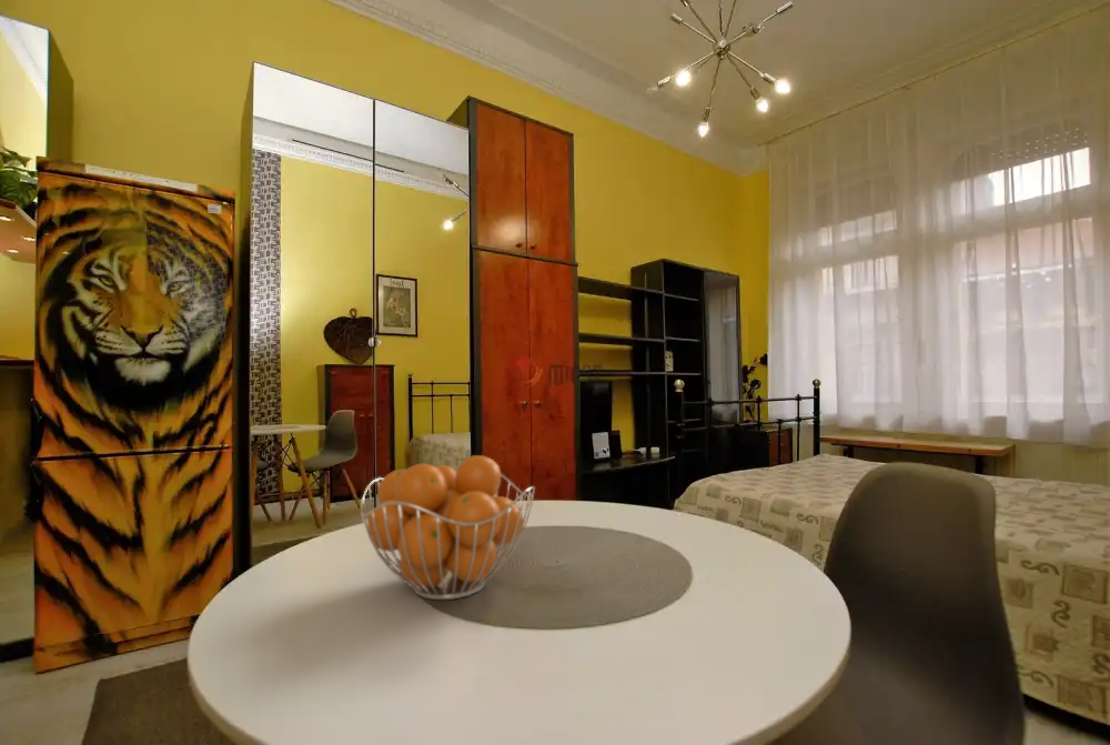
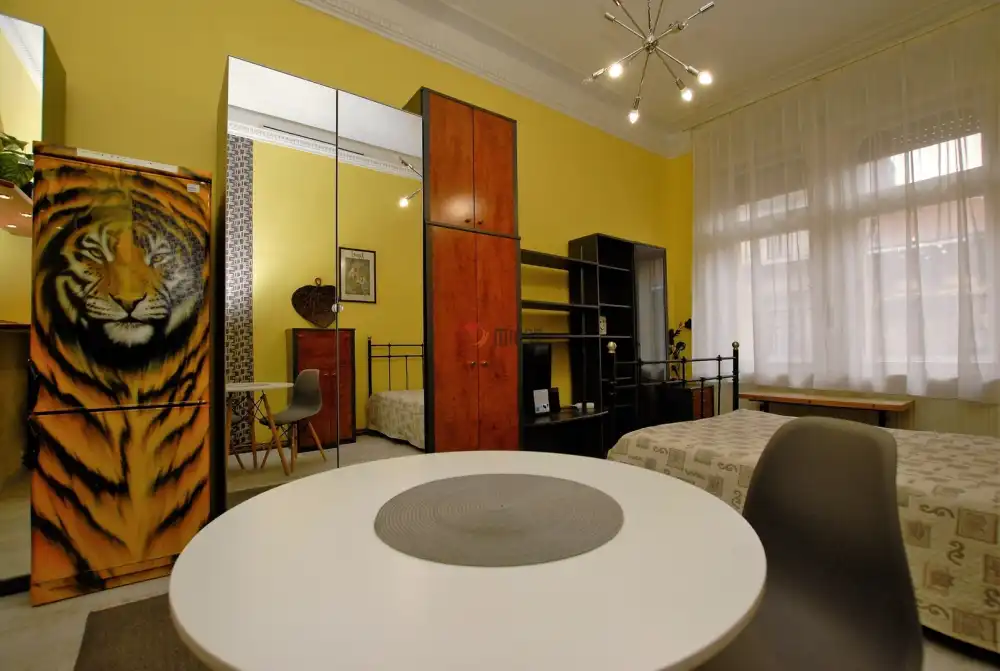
- fruit basket [360,454,536,601]
